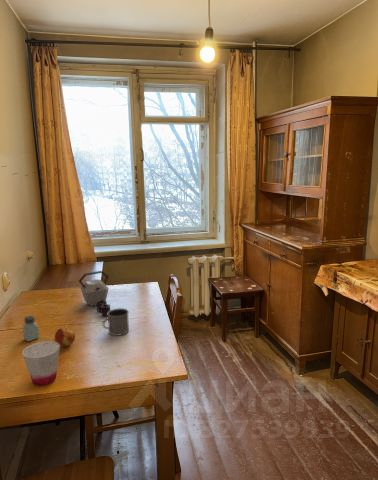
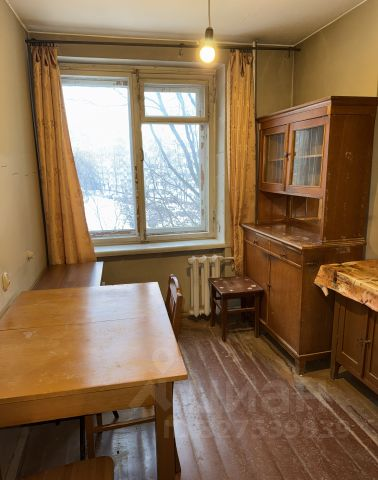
- saltshaker [22,315,40,342]
- kettle [78,270,111,317]
- mug [102,307,130,337]
- cup [21,340,61,387]
- fruit [53,327,76,348]
